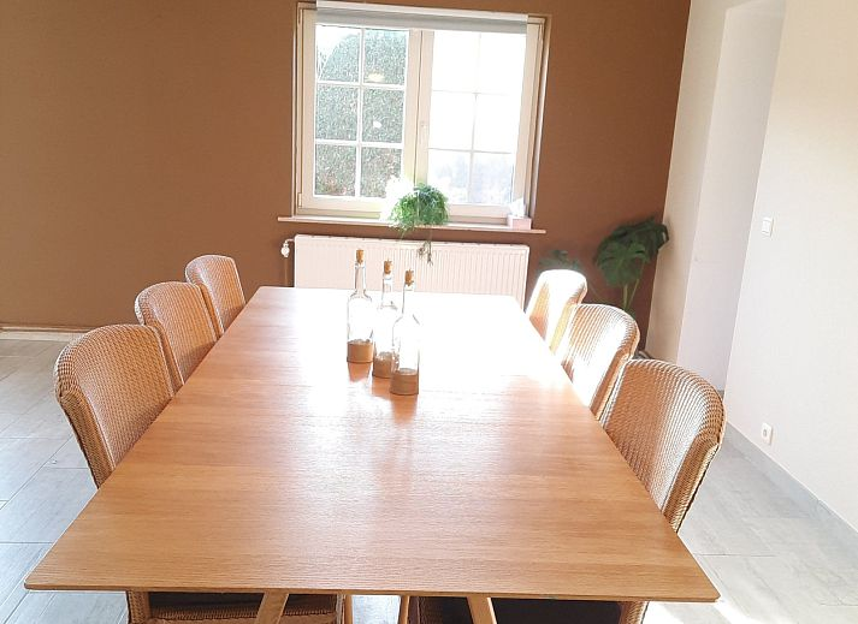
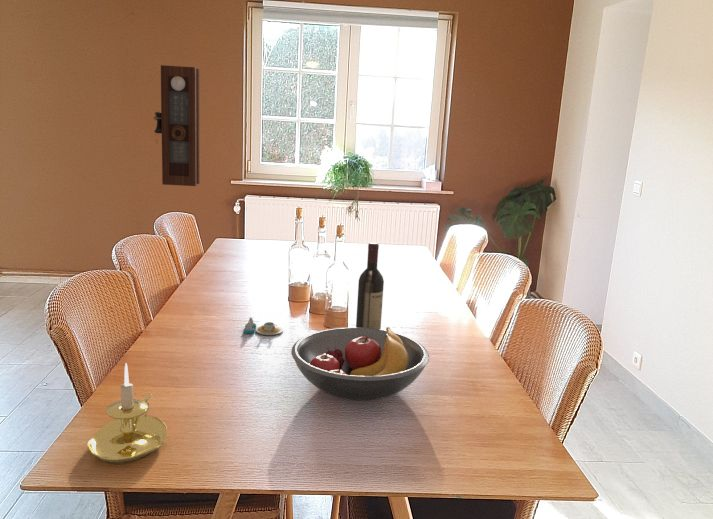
+ candle holder [87,362,168,465]
+ fruit bowl [290,326,430,402]
+ salt and pepper shaker set [242,316,284,336]
+ pendulum clock [152,64,201,187]
+ wine bottle [355,242,385,330]
